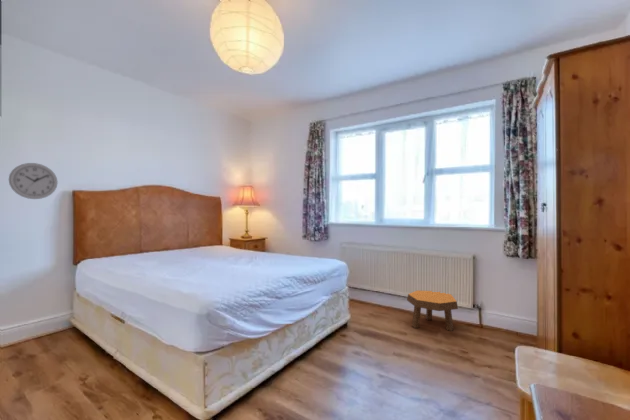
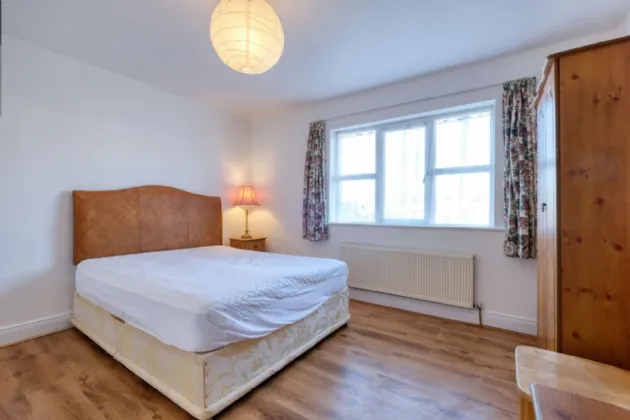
- wall clock [8,162,59,200]
- footstool [406,289,459,332]
